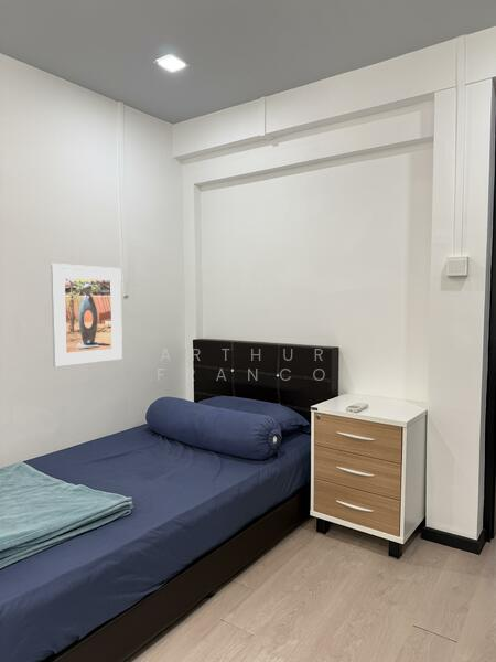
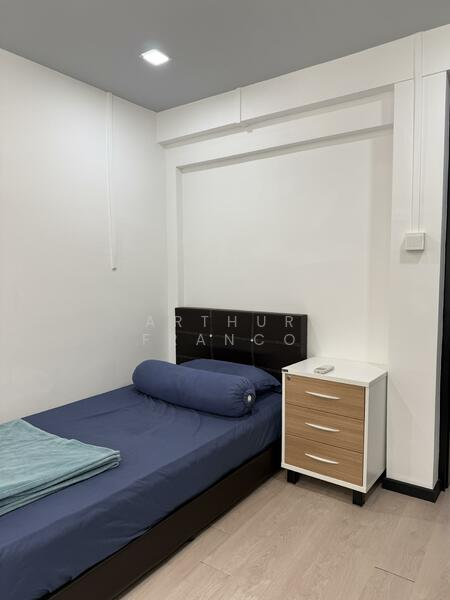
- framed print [50,263,123,369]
